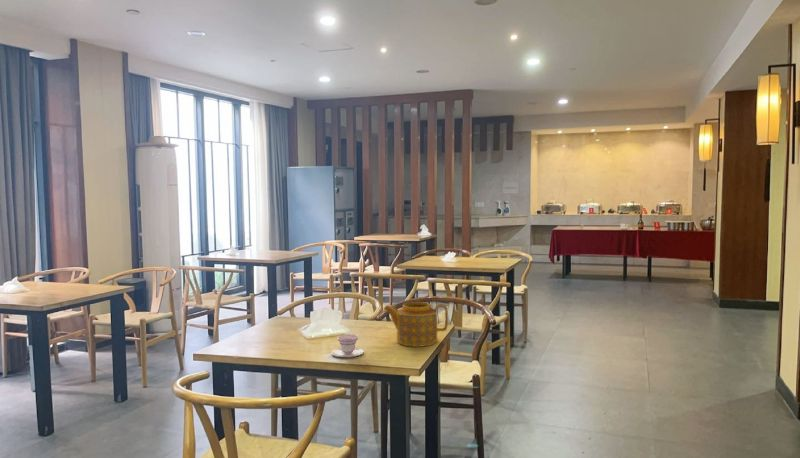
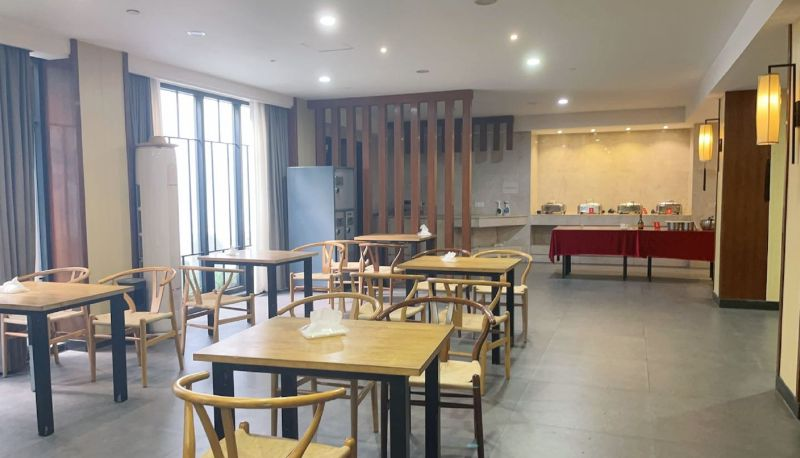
- teacup [330,333,364,358]
- teapot [382,301,449,348]
